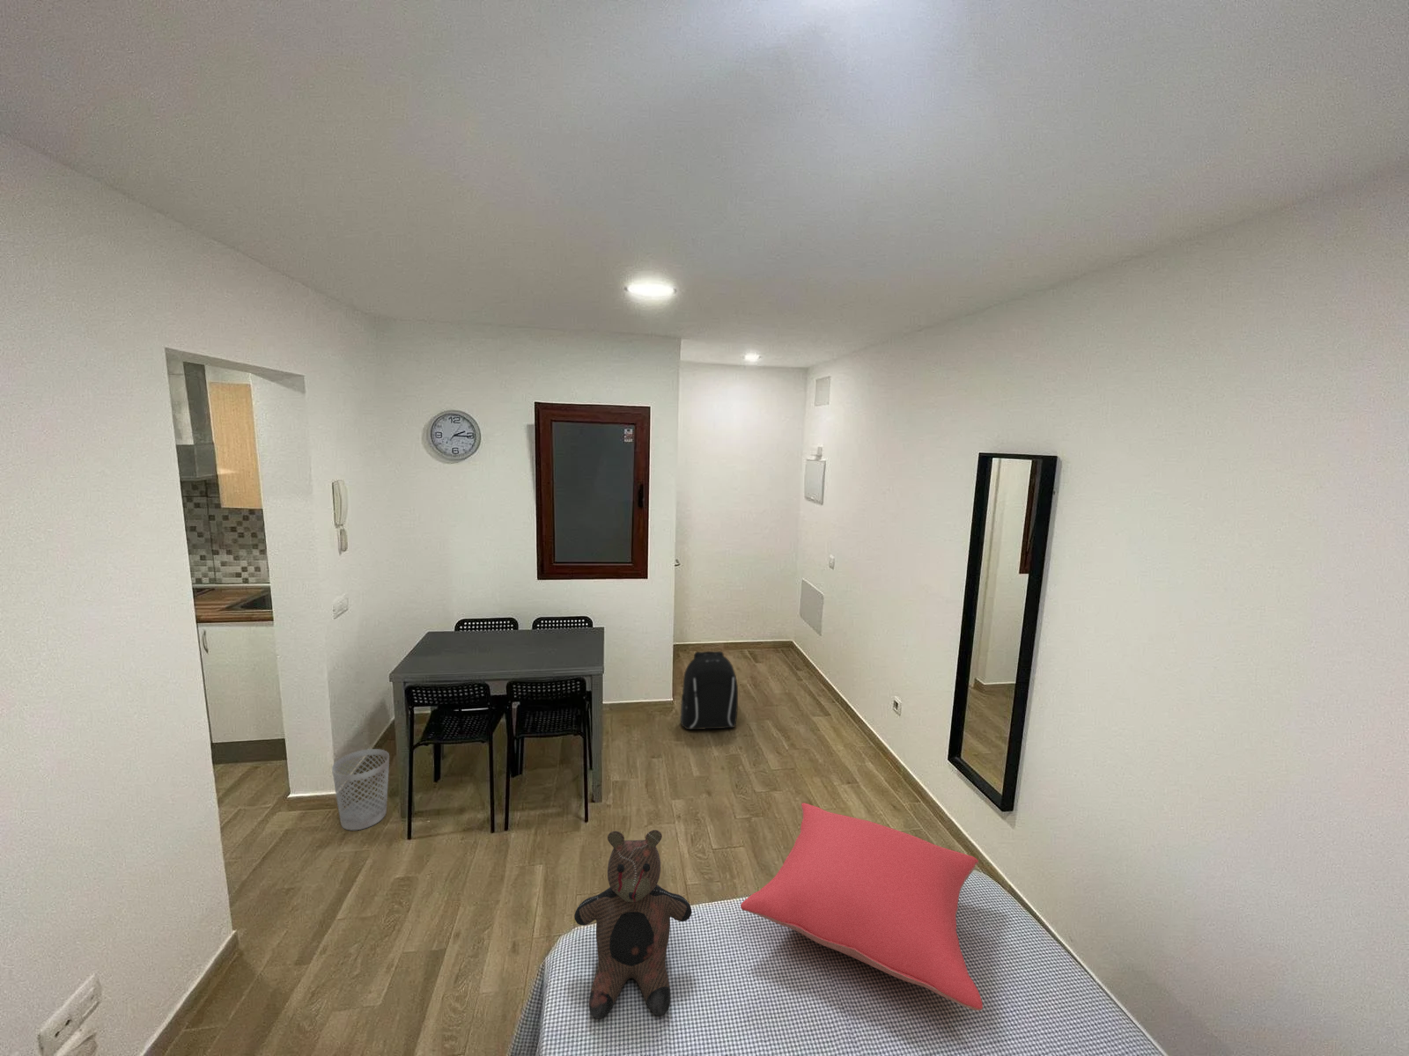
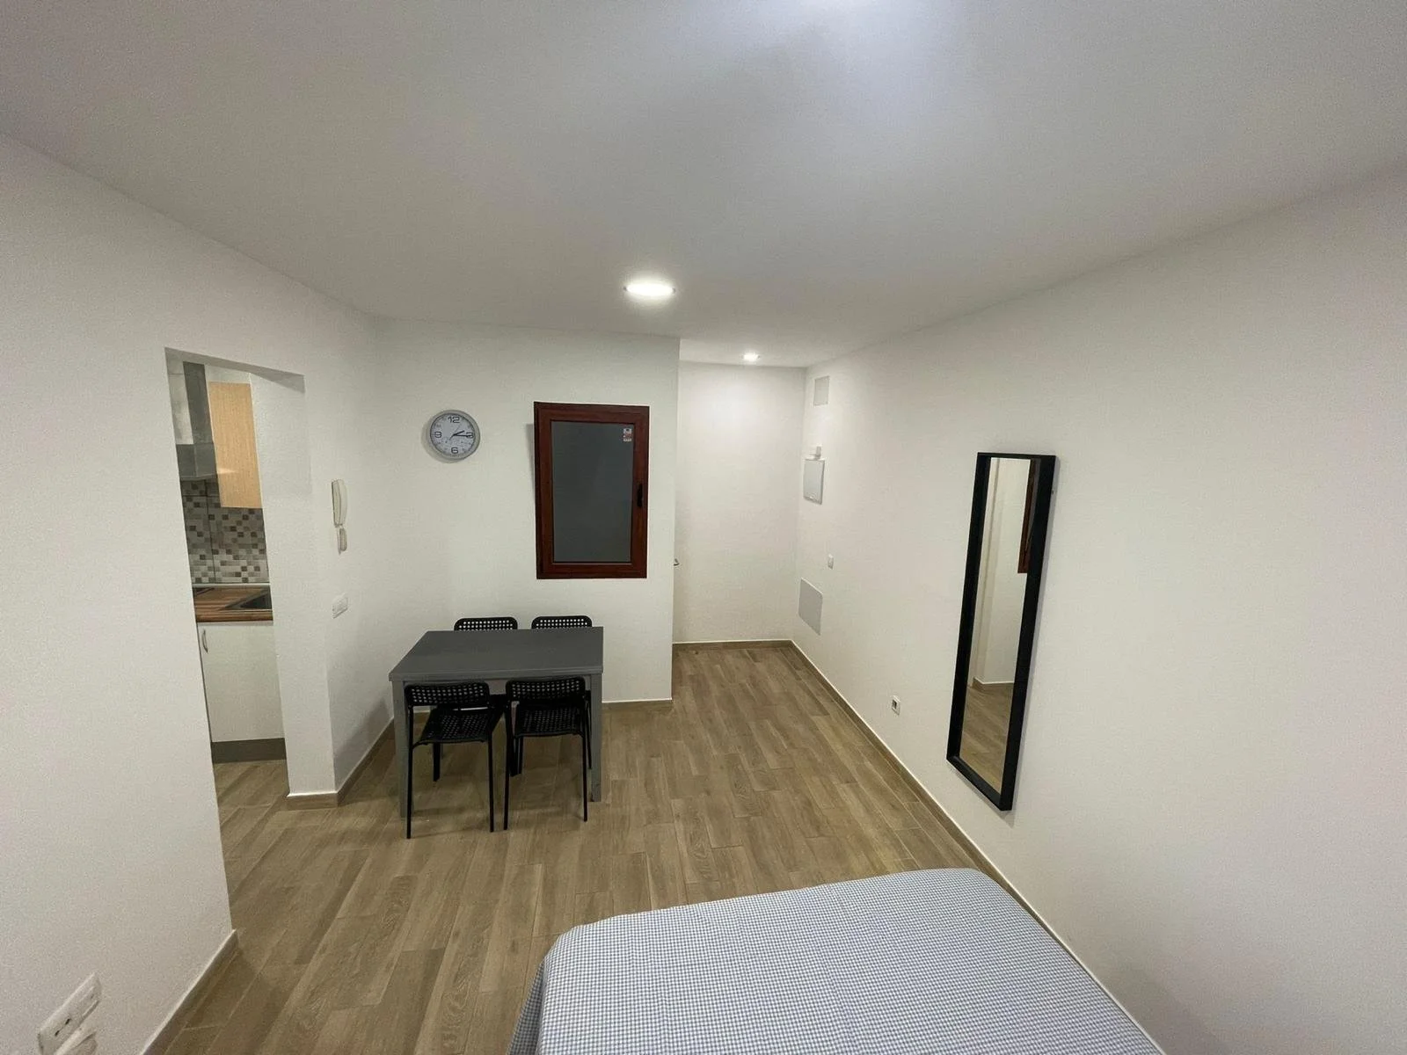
- wastebasket [331,748,391,831]
- teddy bear [574,829,693,1019]
- backpack [679,650,739,730]
- pillow [740,802,984,1012]
